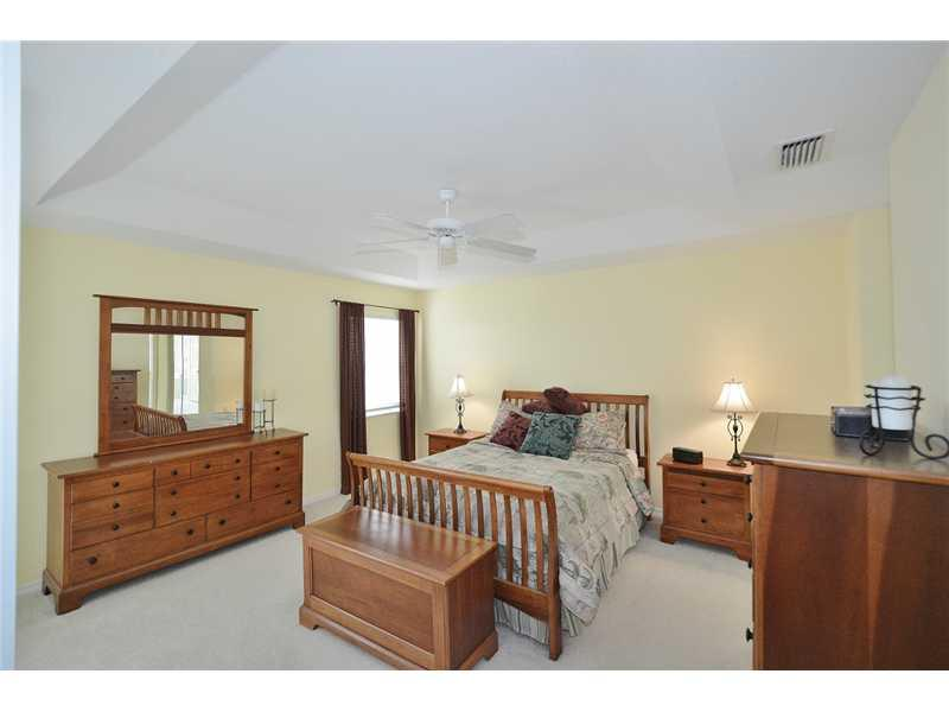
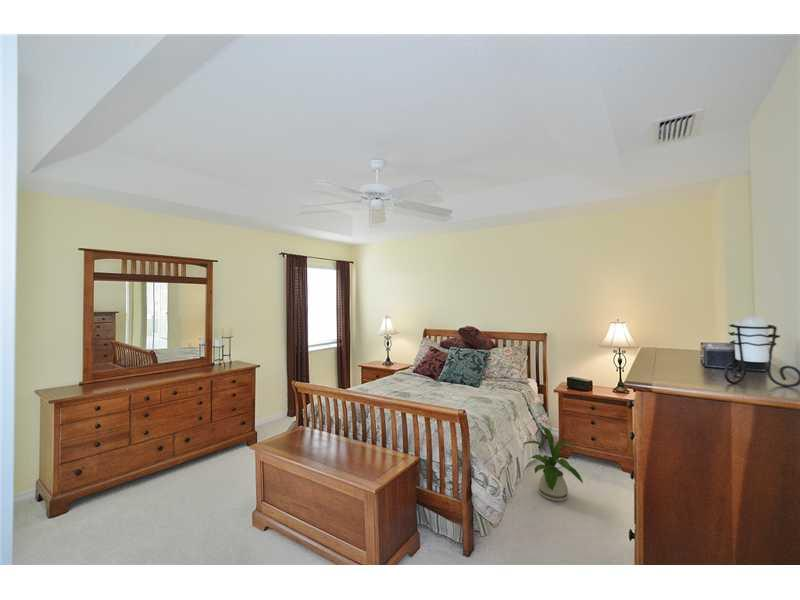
+ house plant [522,424,584,502]
